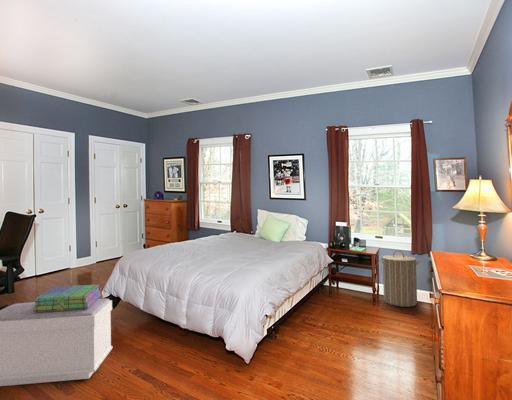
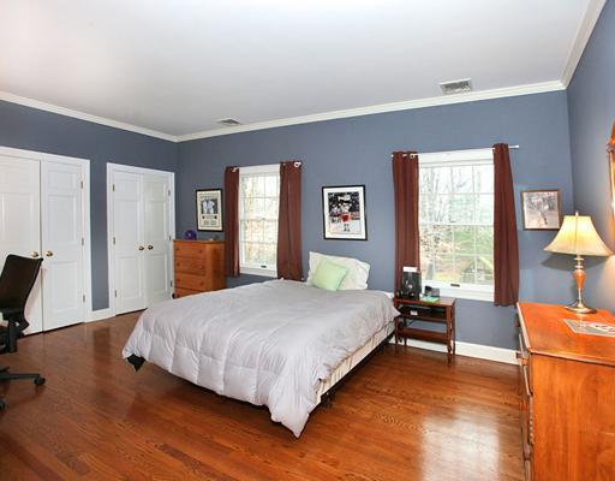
- laundry hamper [378,249,421,308]
- bench [0,298,113,387]
- stack of books [33,284,102,312]
